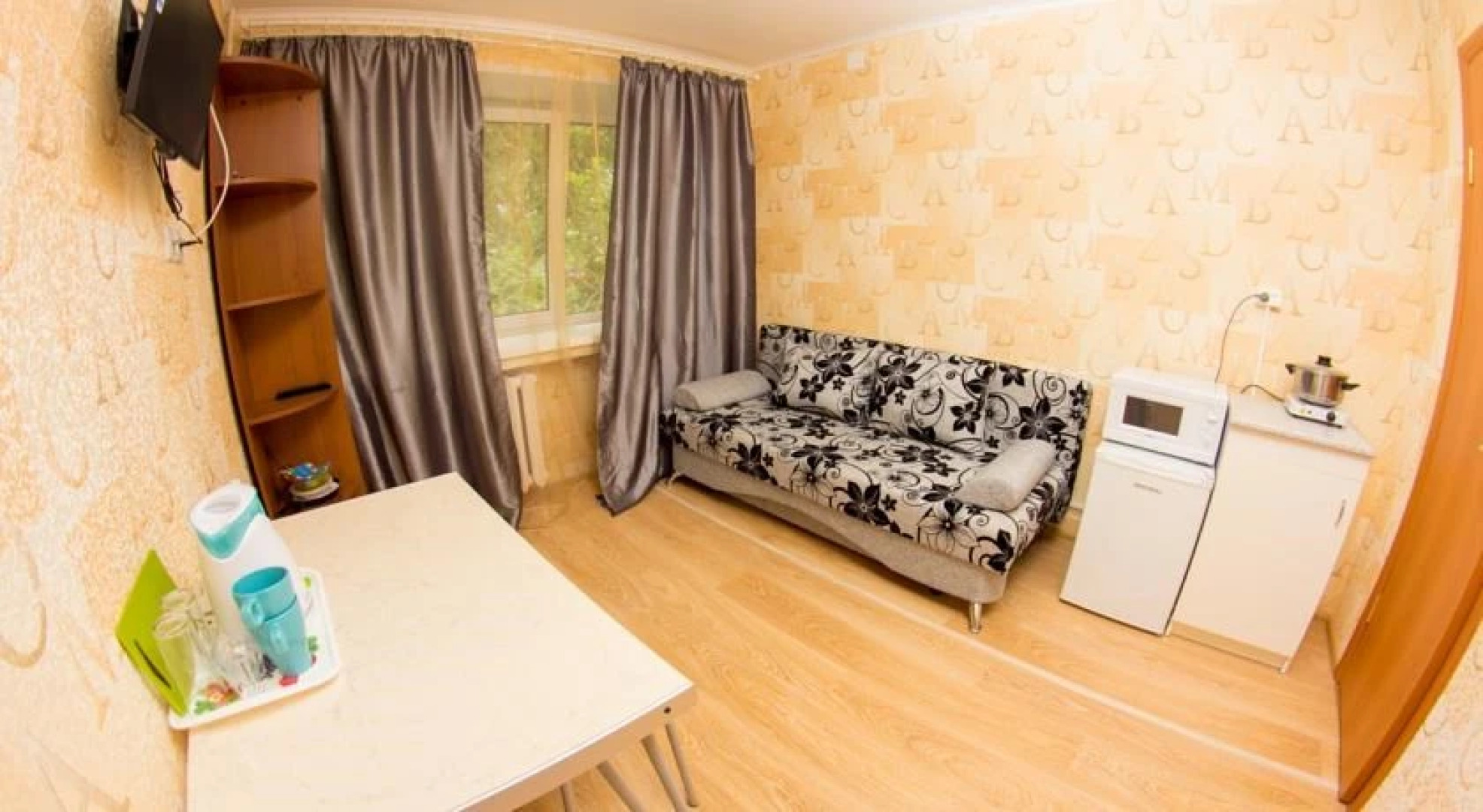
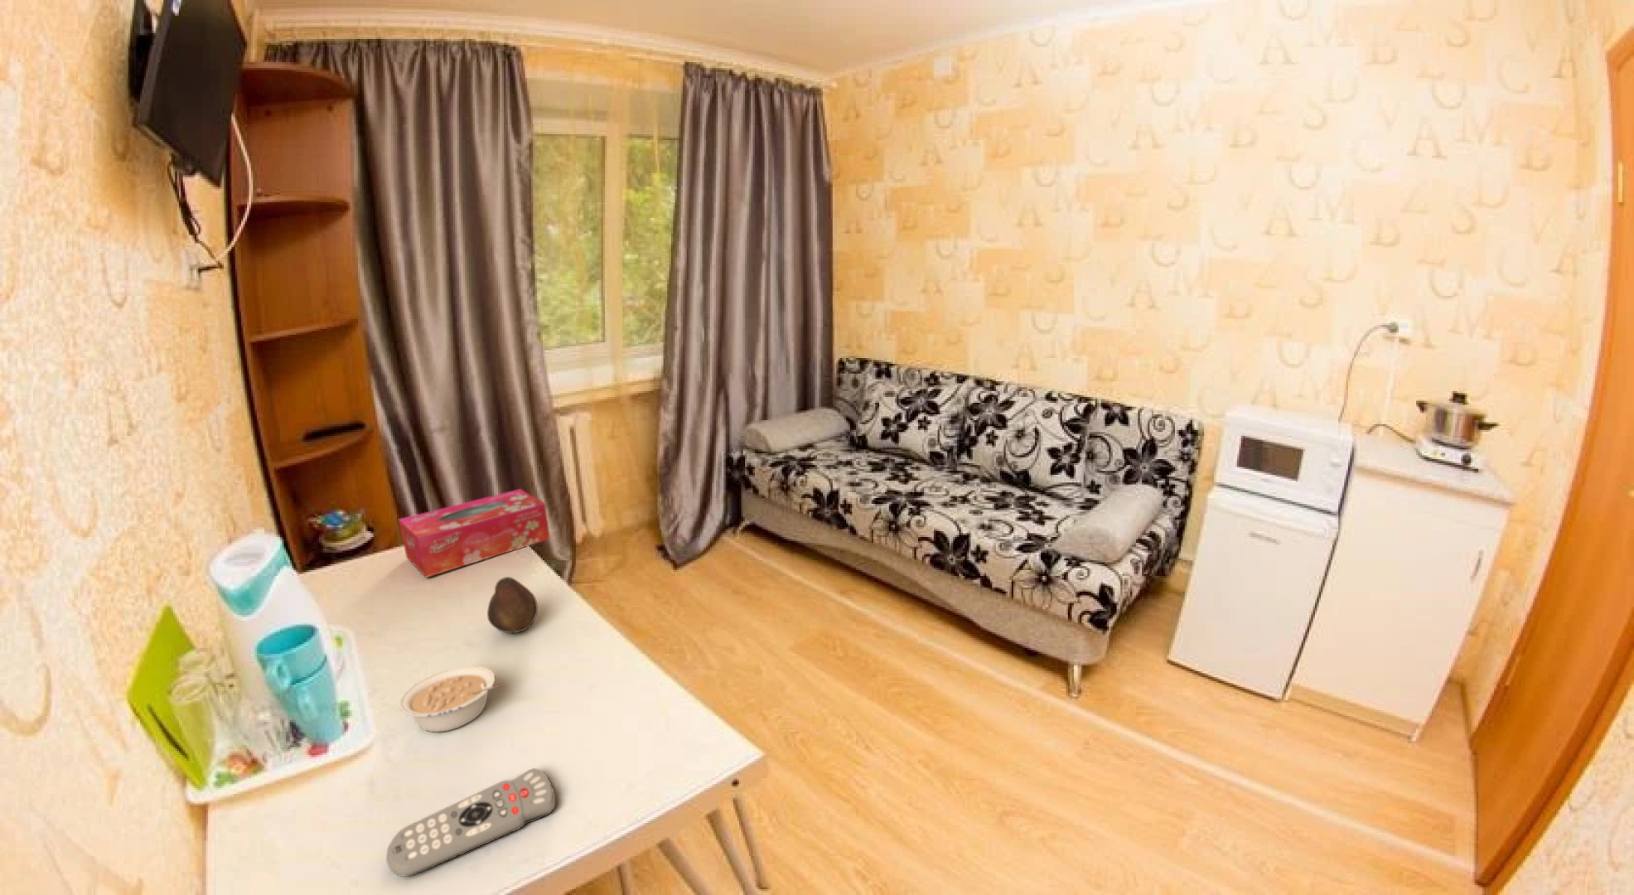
+ remote control [386,767,556,877]
+ tissue box [398,488,550,579]
+ fruit [486,576,539,634]
+ legume [399,666,507,733]
